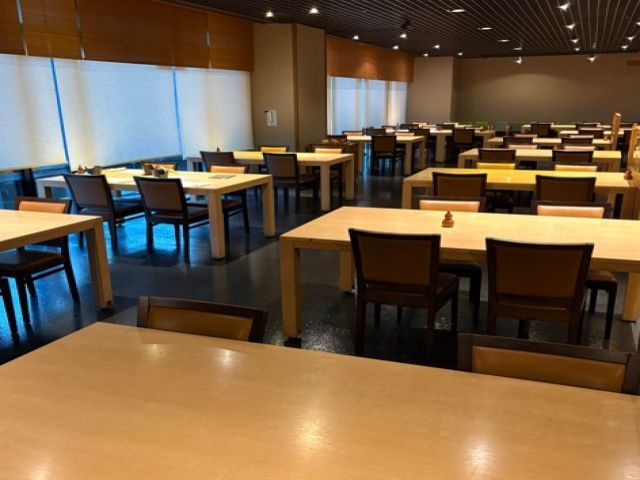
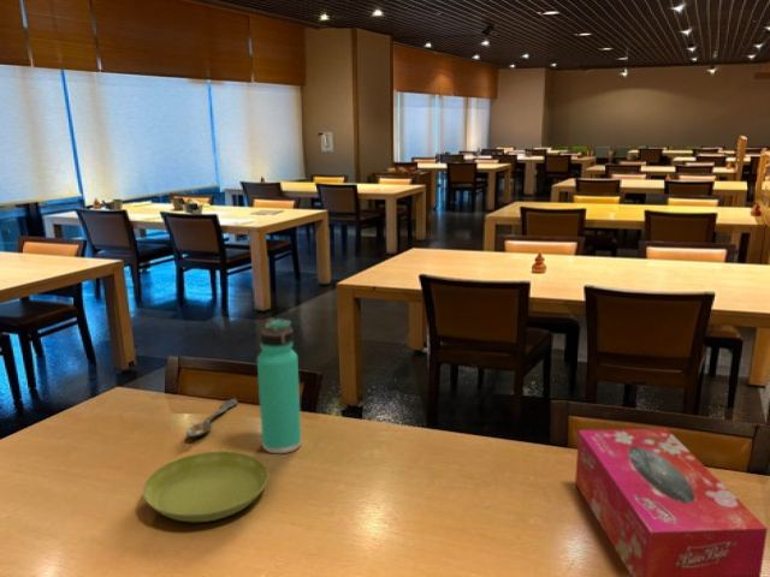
+ thermos bottle [256,317,303,454]
+ saucer [142,450,271,523]
+ tissue box [574,427,769,577]
+ spoon [186,398,238,438]
